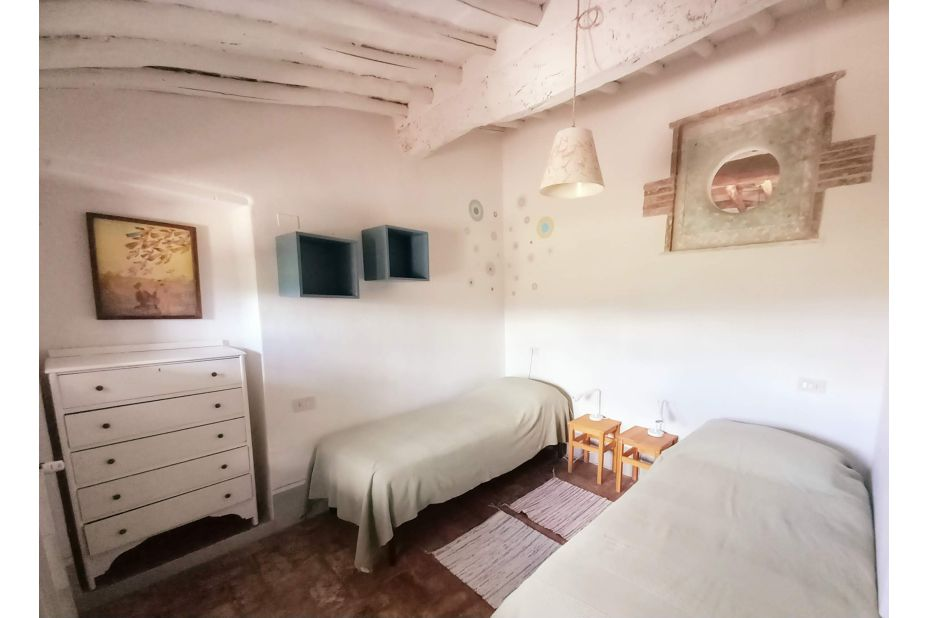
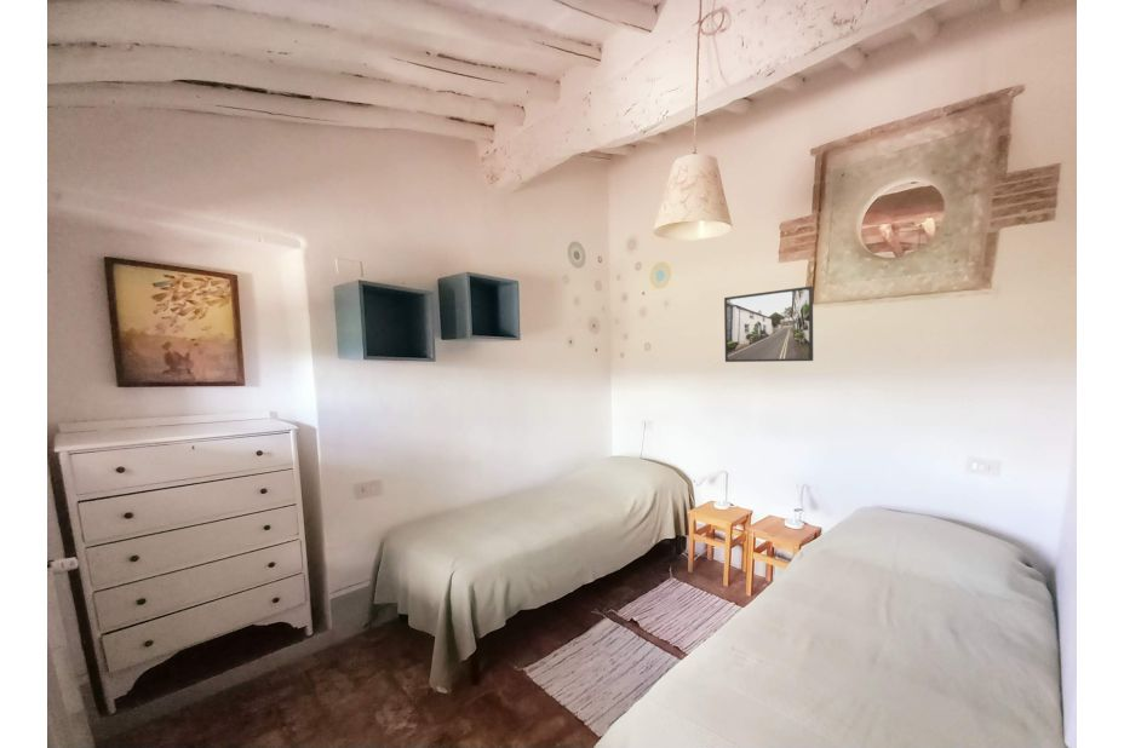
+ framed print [723,284,814,363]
